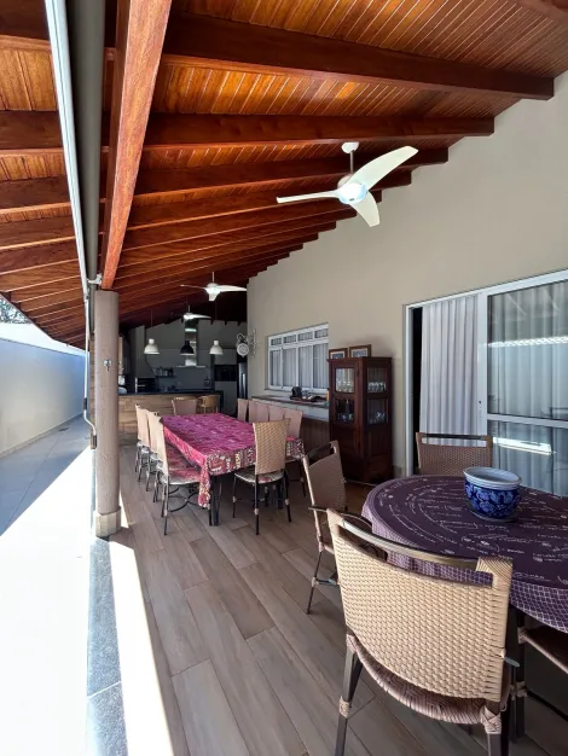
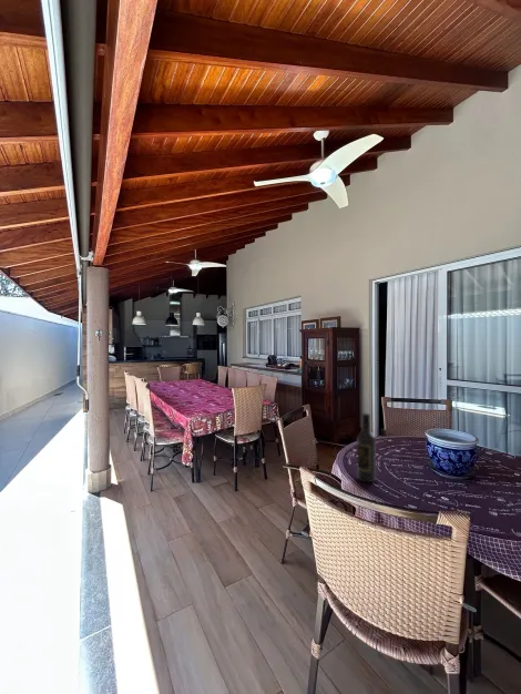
+ wine bottle [356,412,377,483]
